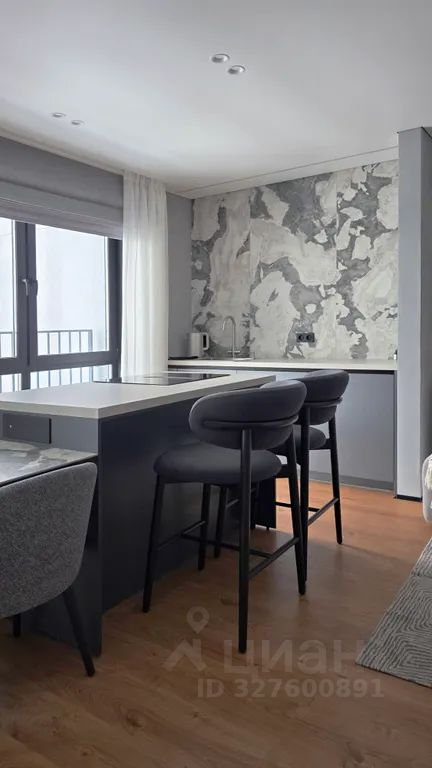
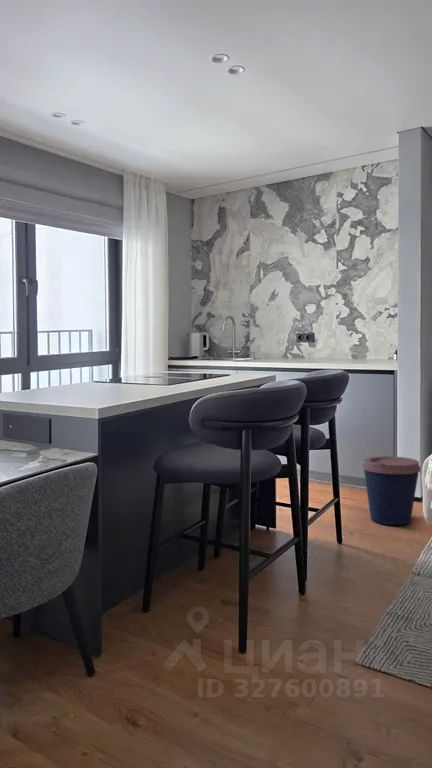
+ coffee cup [361,455,422,526]
